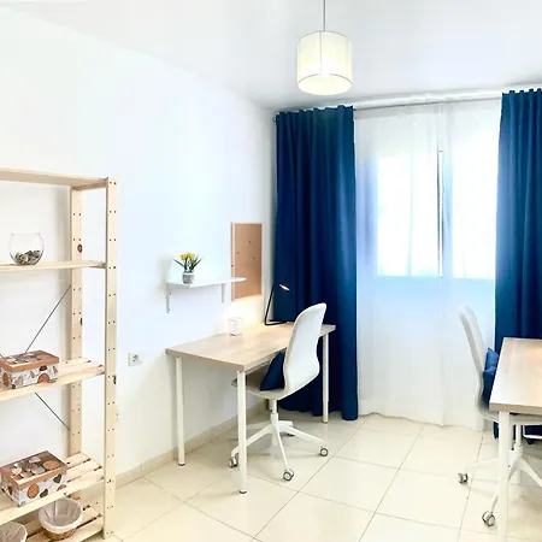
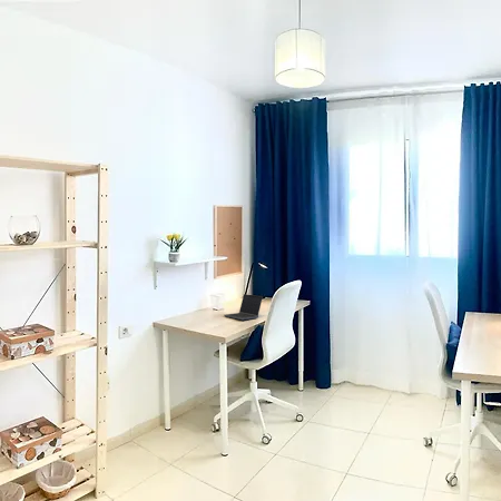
+ laptop computer [223,293,264,321]
